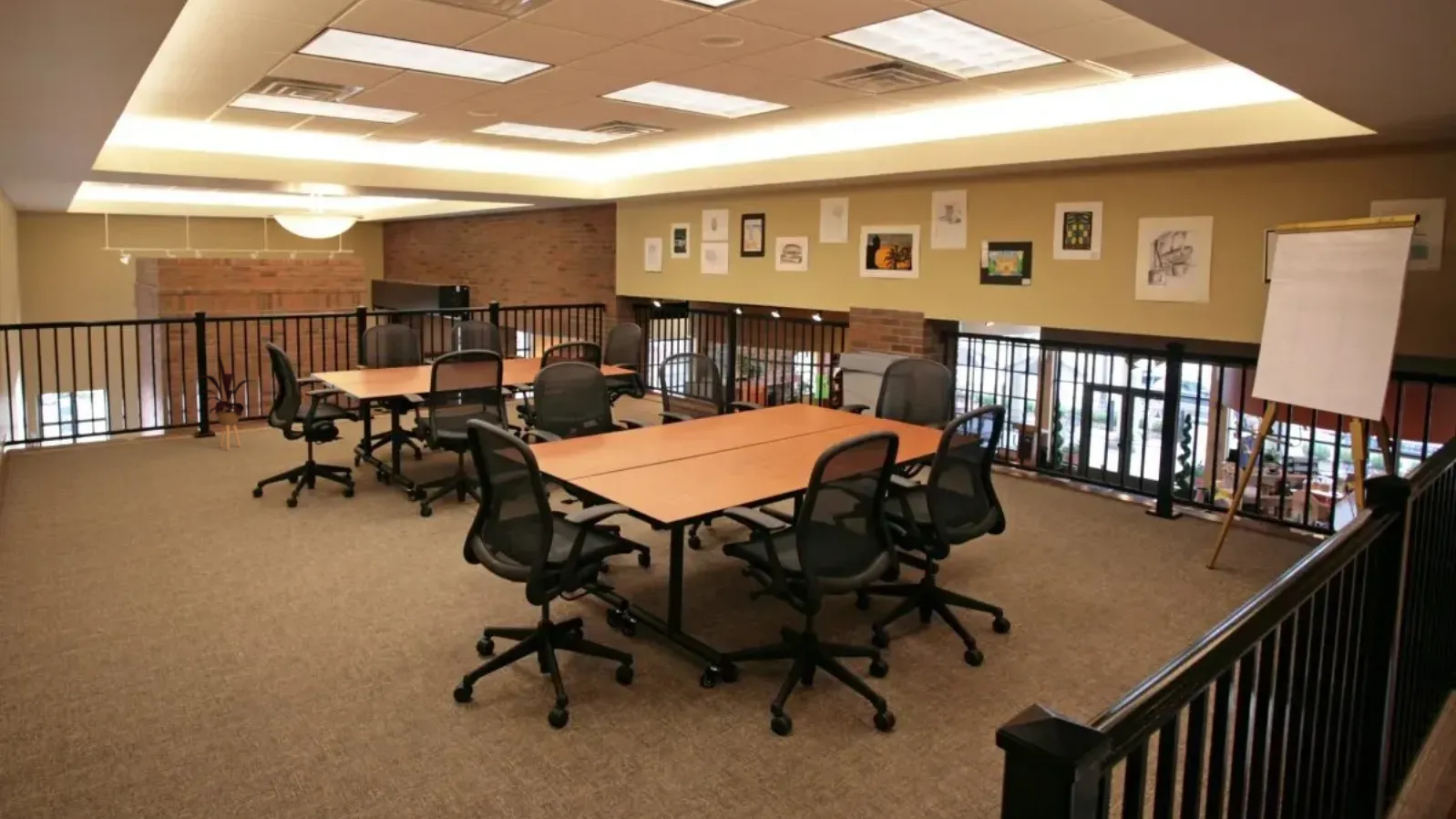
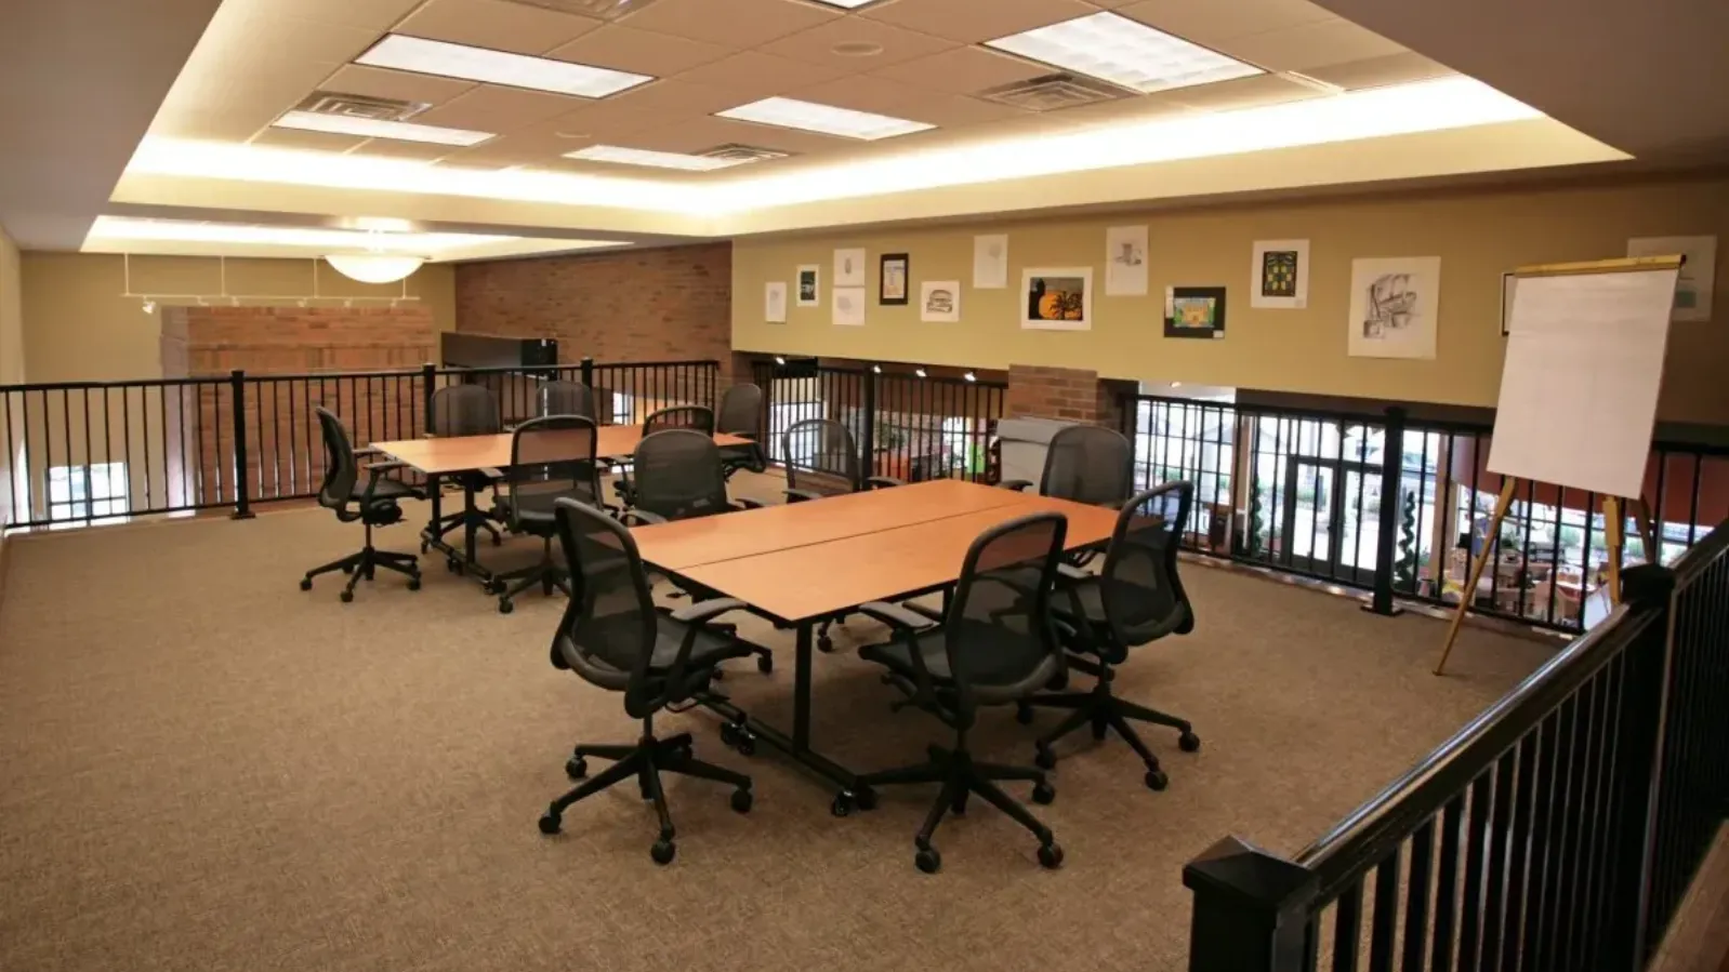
- house plant [188,355,255,450]
